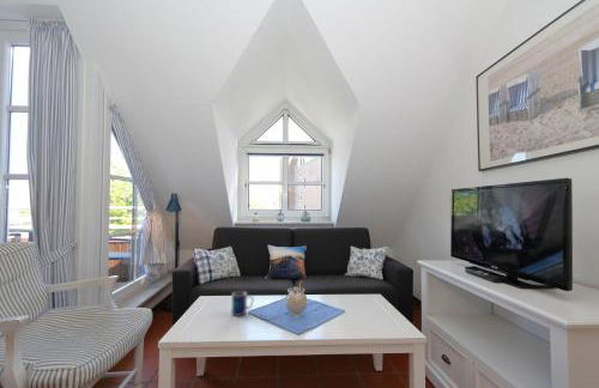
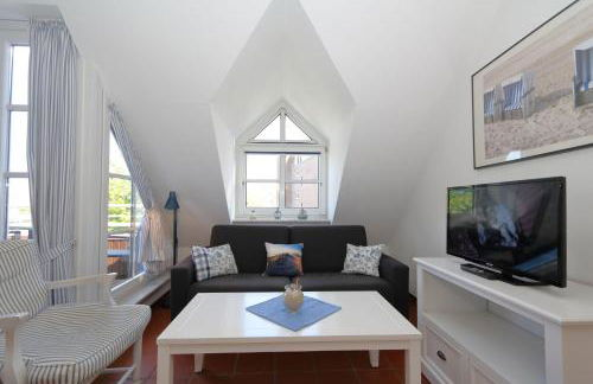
- mug [230,290,255,317]
